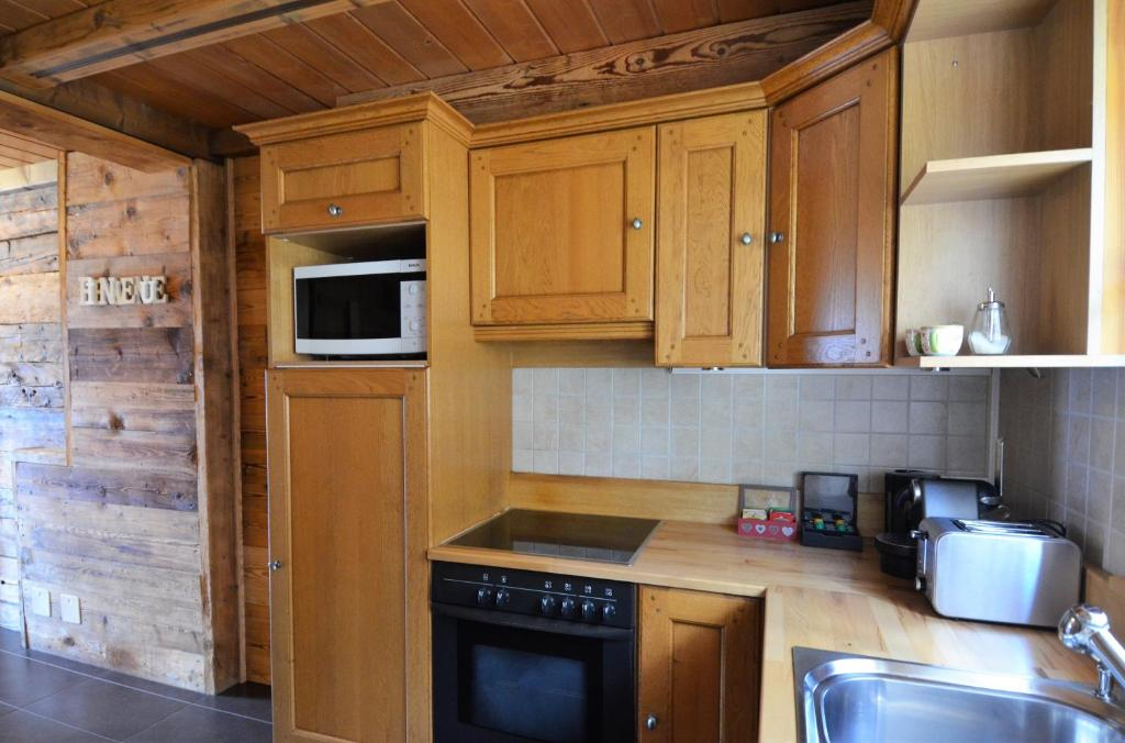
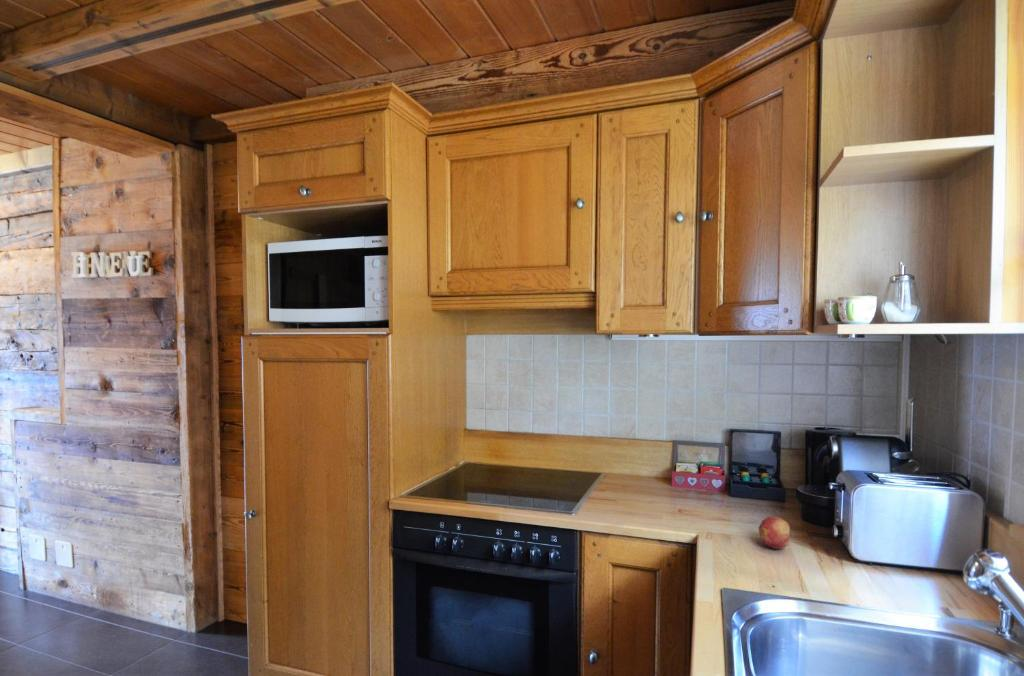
+ fruit [758,515,791,550]
